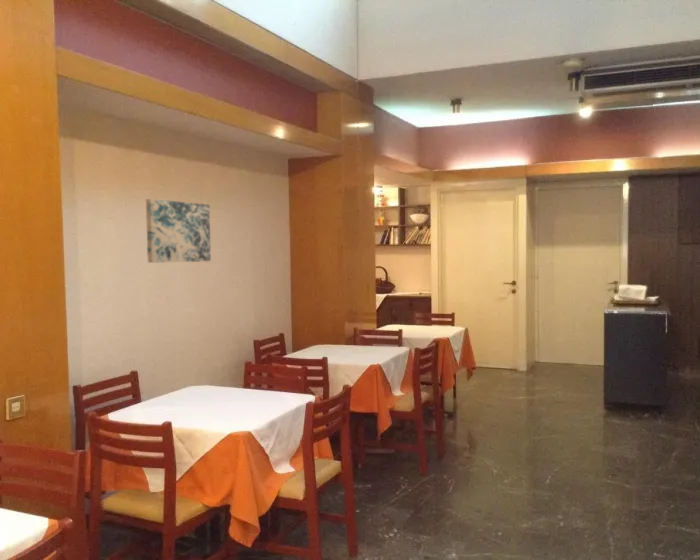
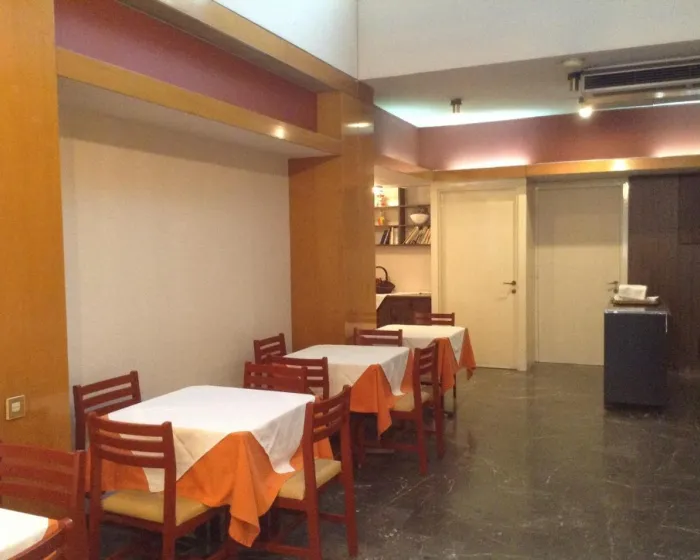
- wall art [145,198,212,264]
